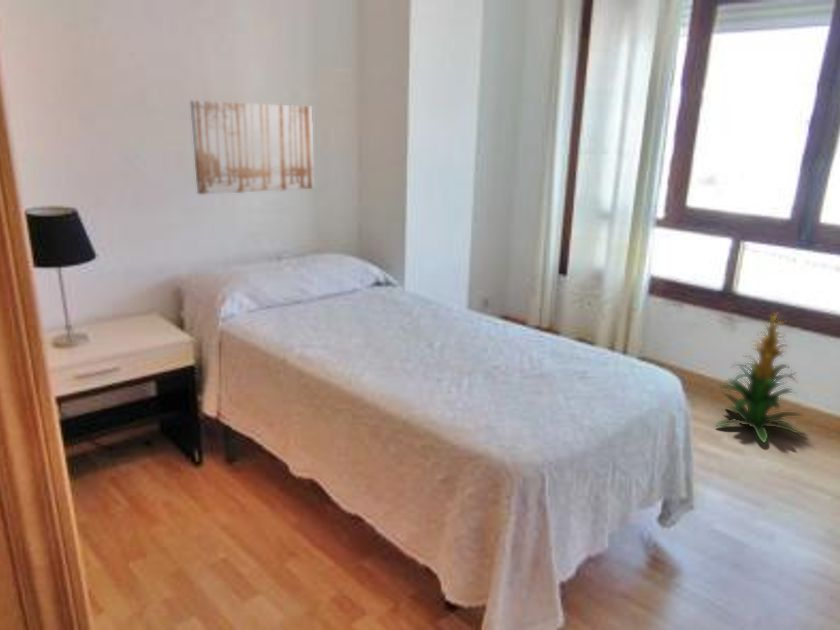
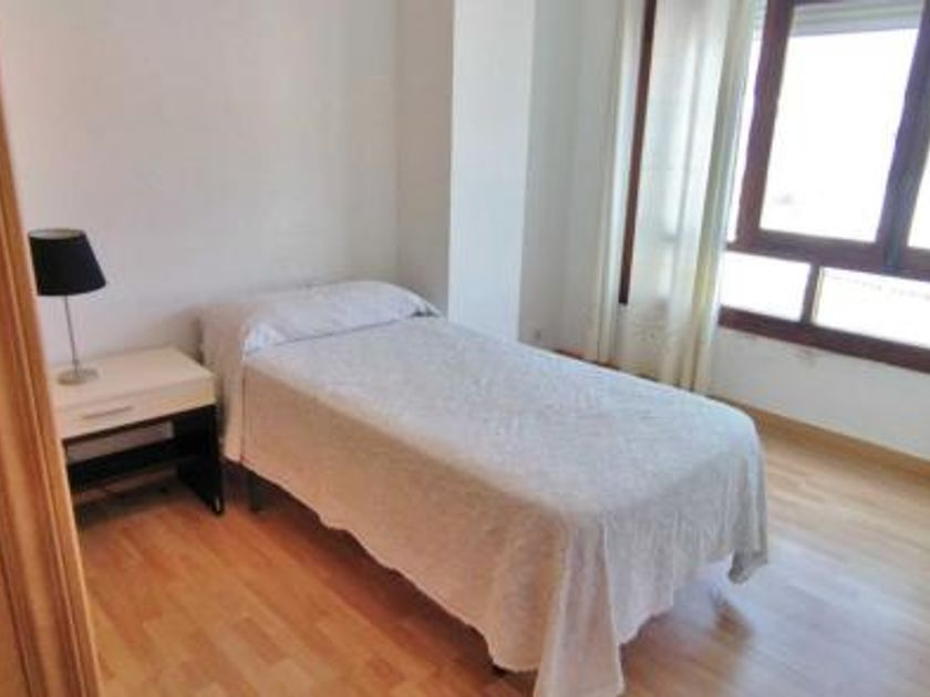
- indoor plant [714,311,805,444]
- wall art [189,100,315,195]
